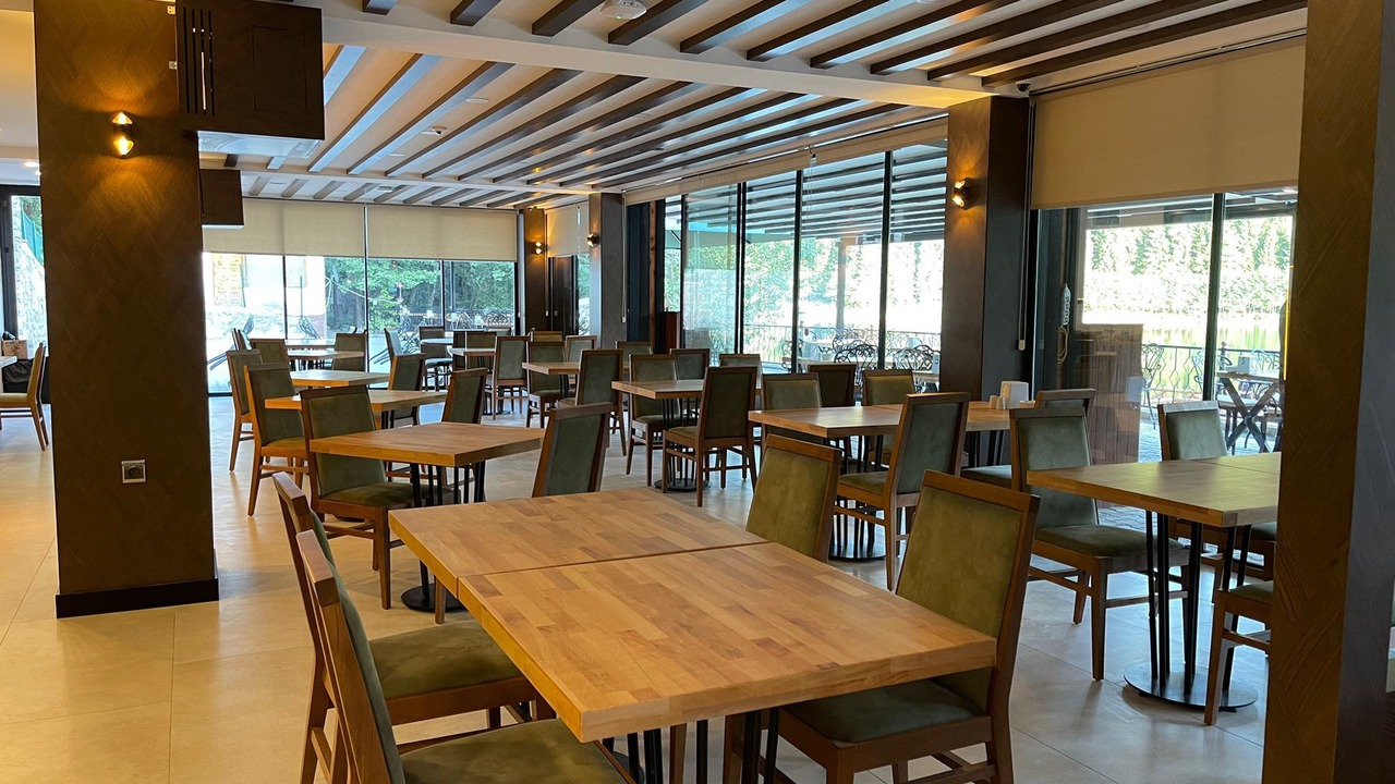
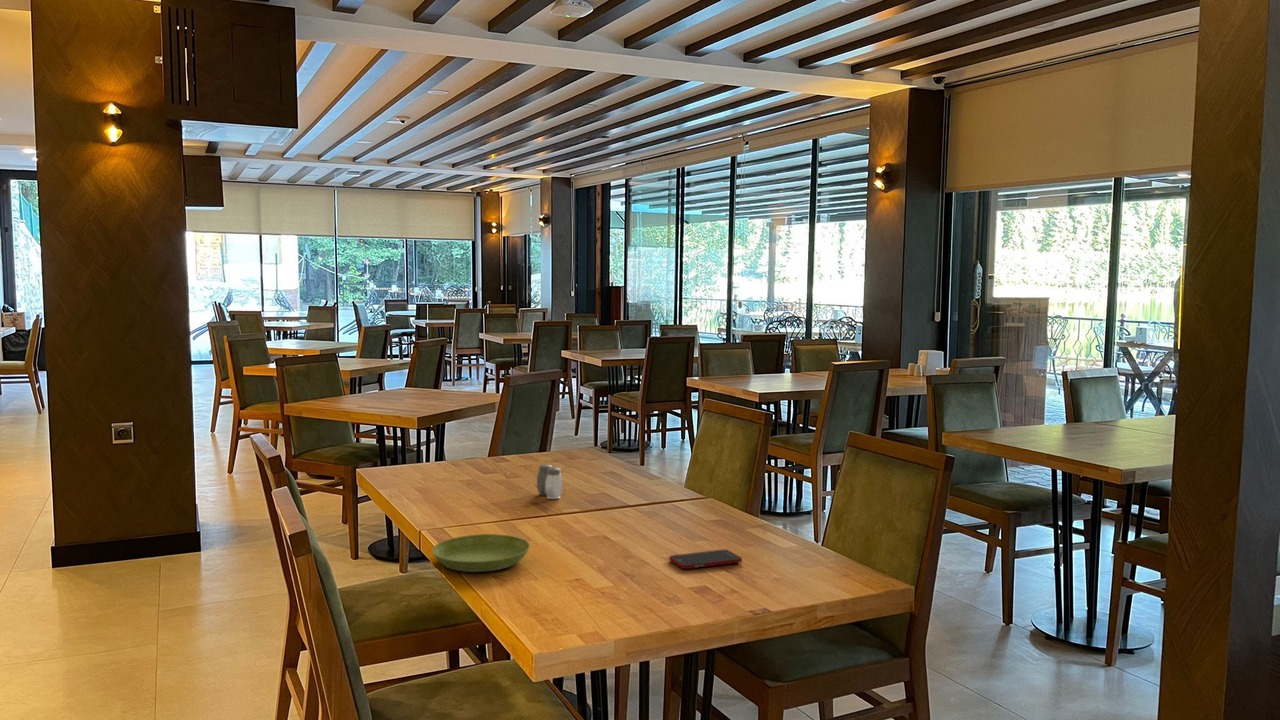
+ cell phone [668,548,743,570]
+ salt and pepper shaker [536,464,563,500]
+ saucer [431,533,531,573]
